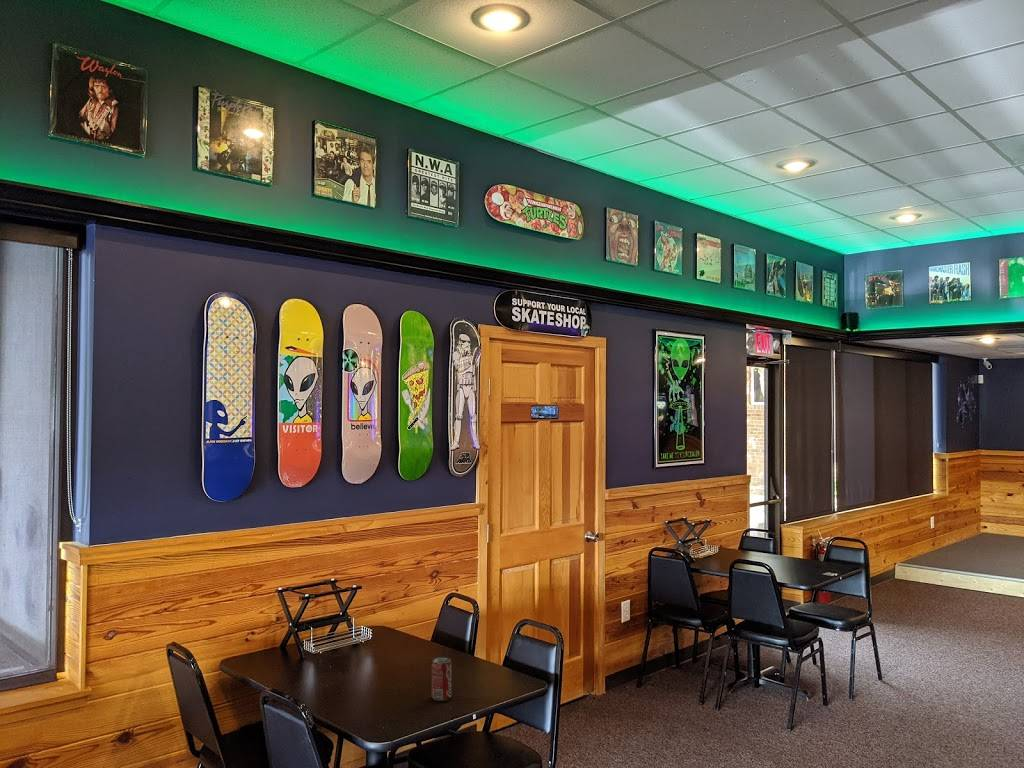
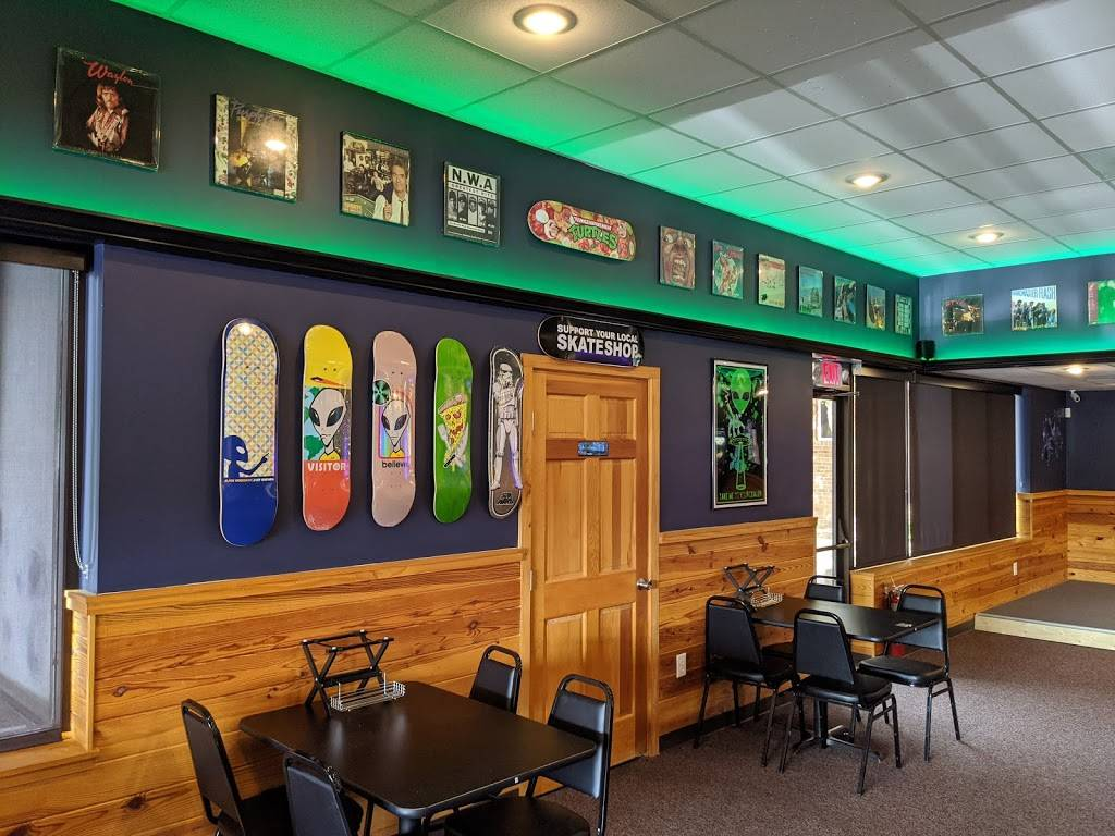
- soda can [430,656,453,702]
